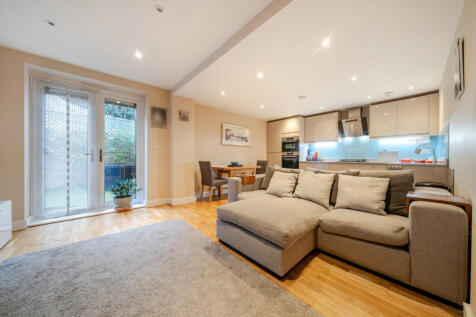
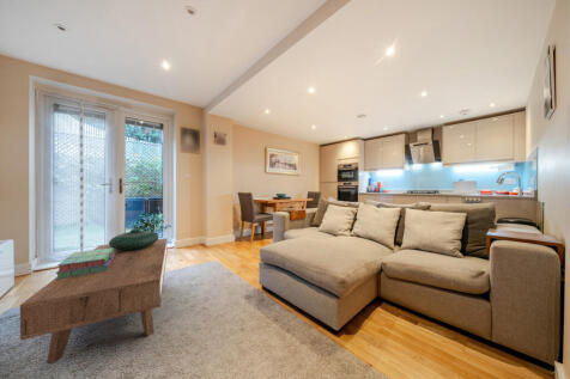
+ stack of books [54,247,115,279]
+ coffee table [19,237,168,365]
+ decorative bowl [108,228,159,251]
